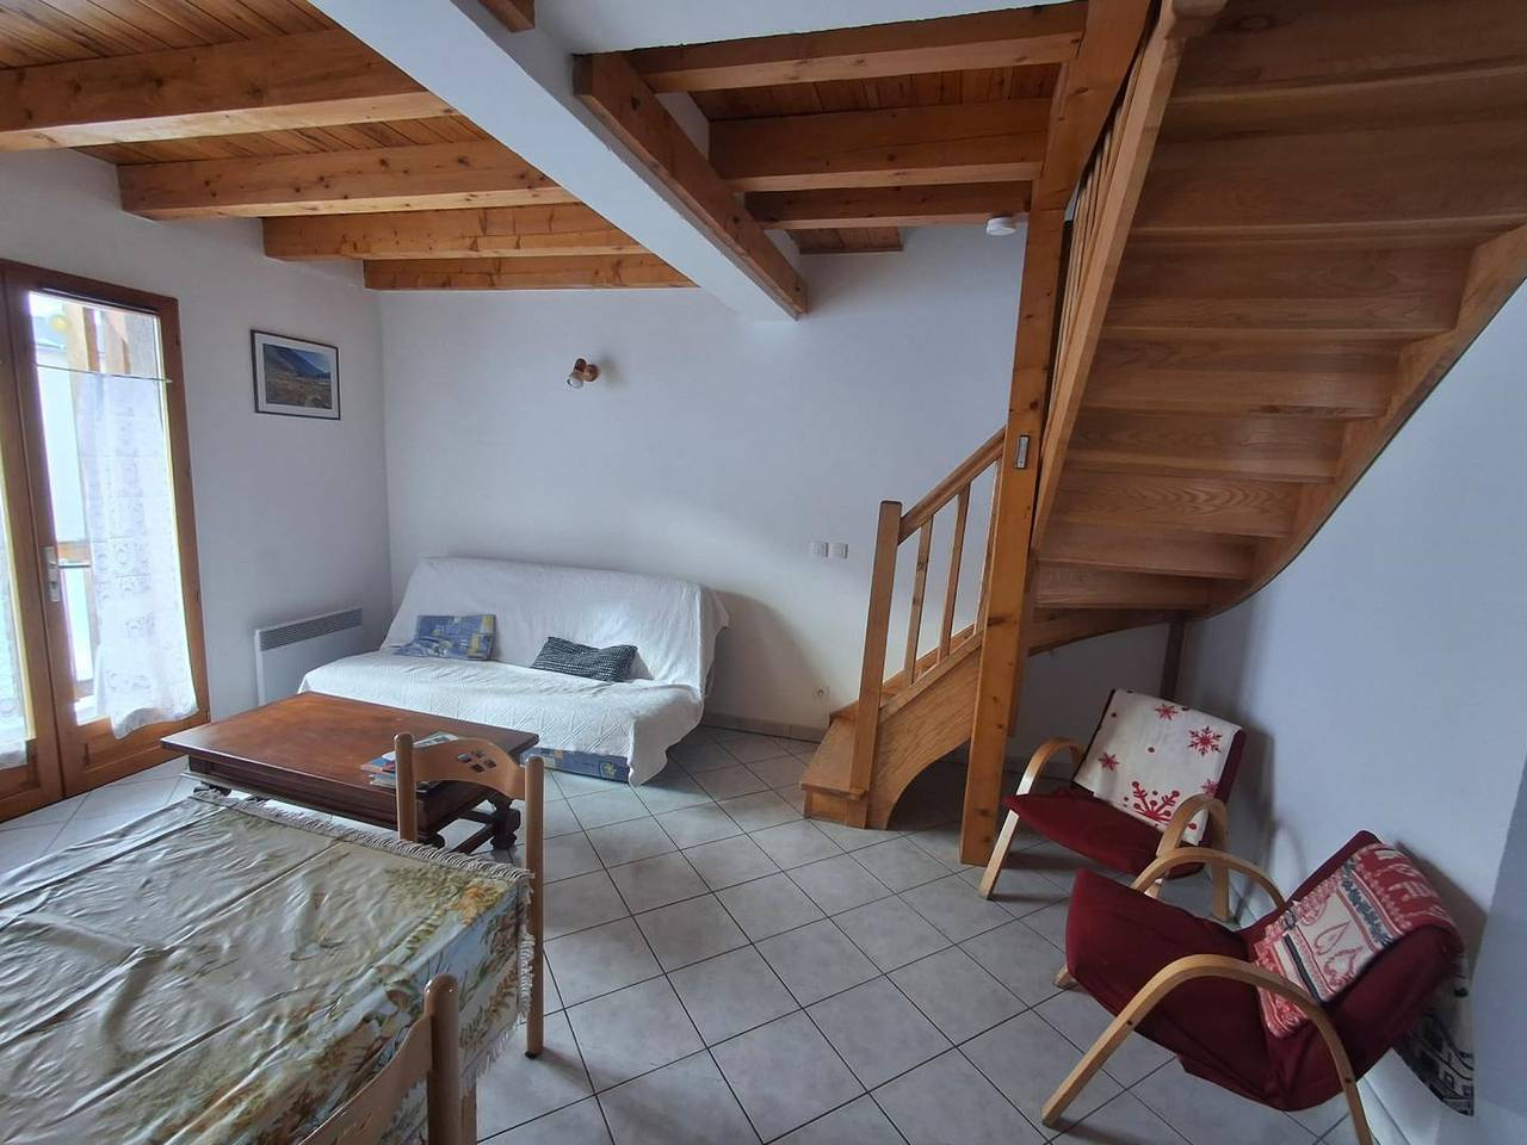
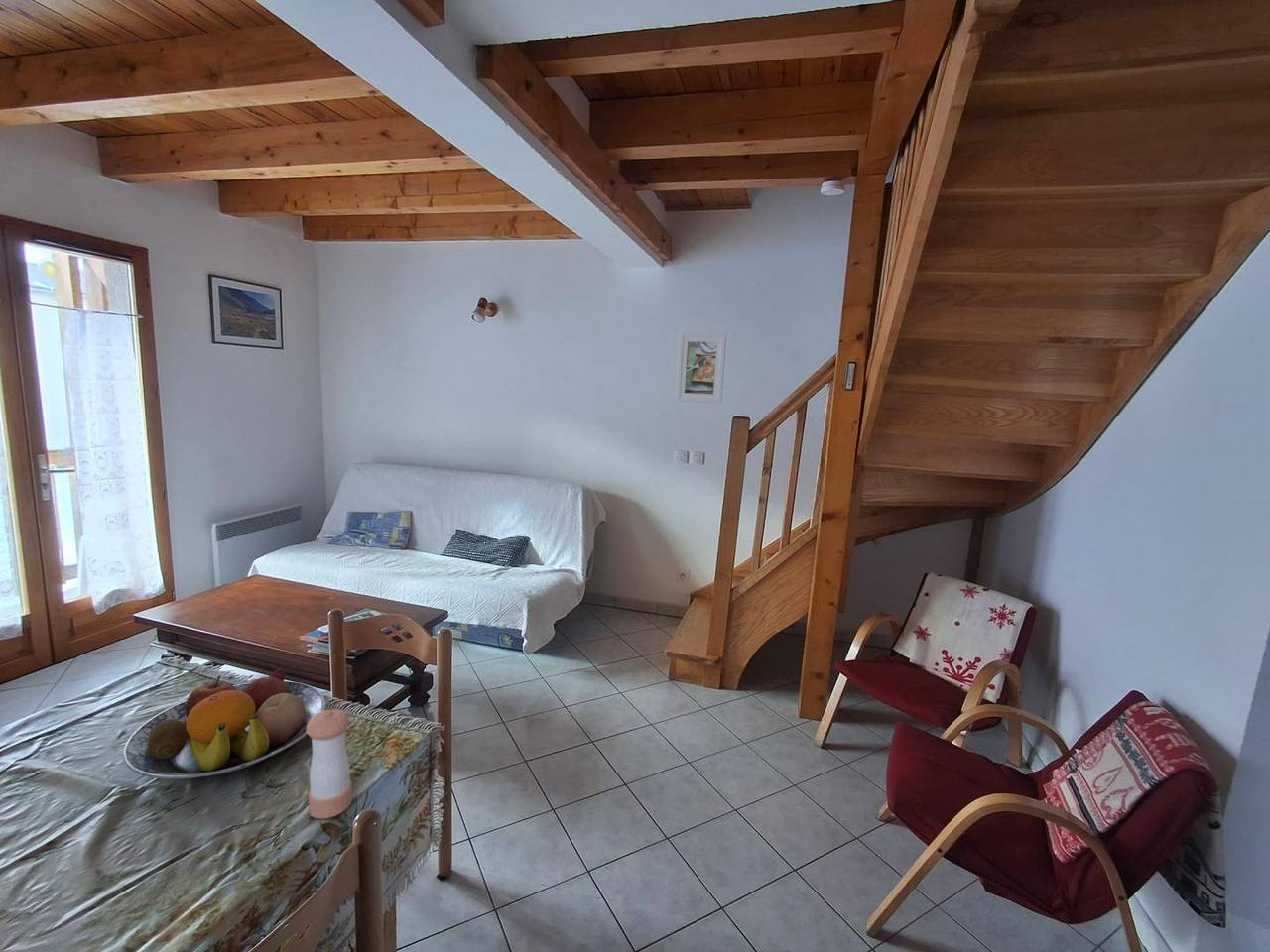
+ fruit bowl [122,667,326,780]
+ pepper shaker [307,708,353,820]
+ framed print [675,331,727,405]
